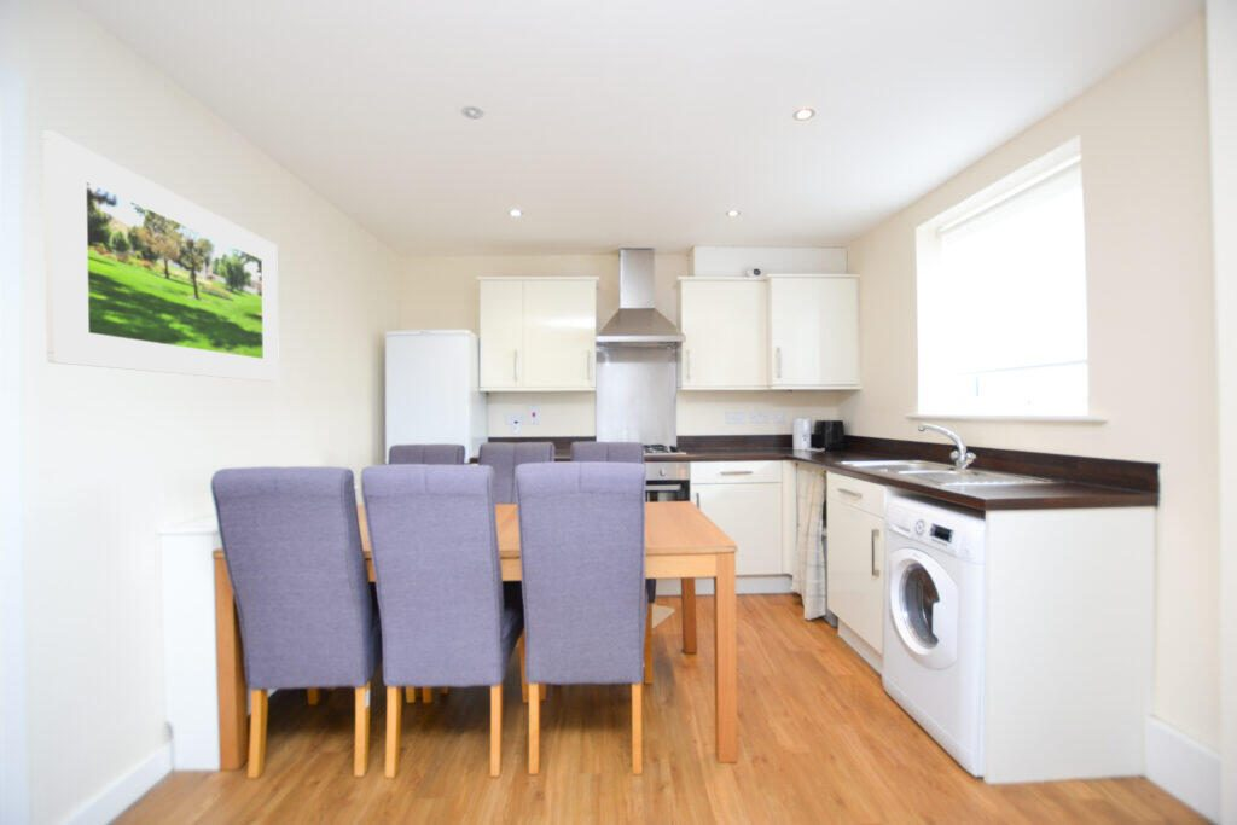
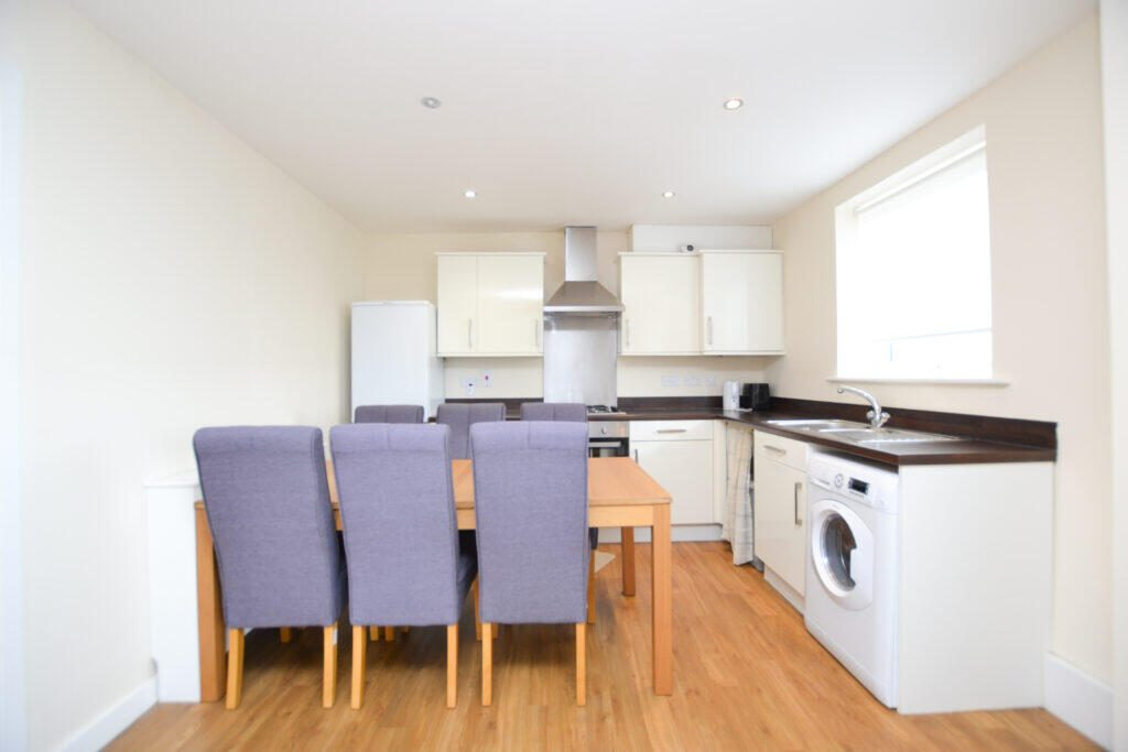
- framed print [42,130,280,383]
